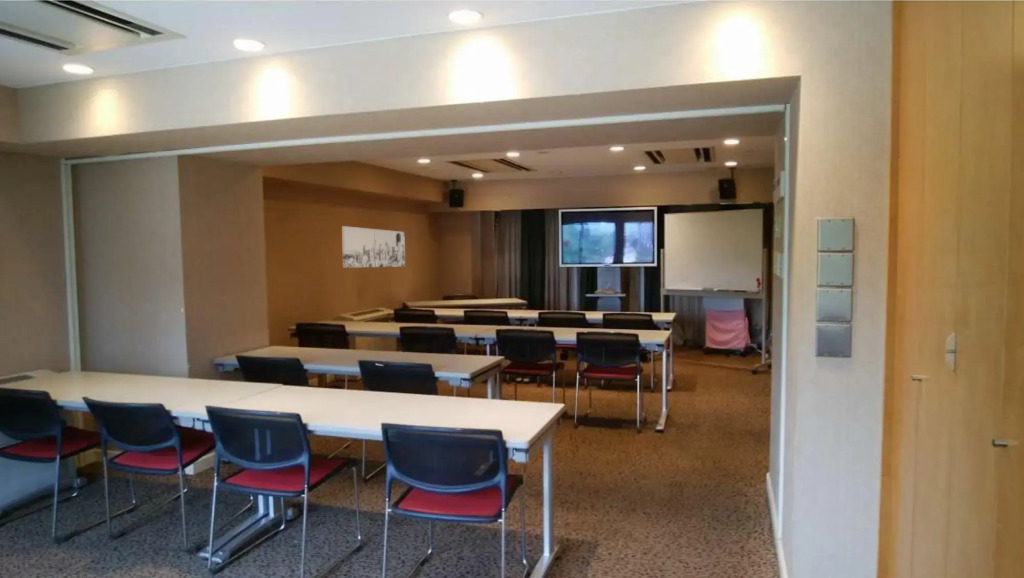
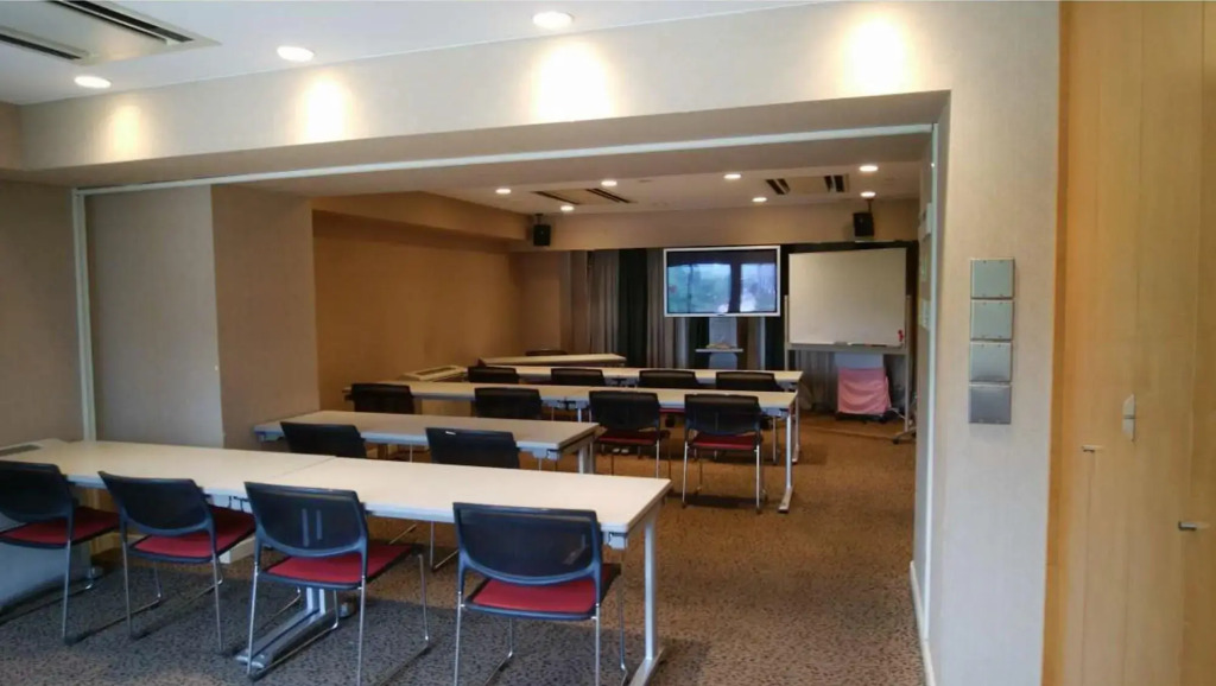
- wall art [341,225,406,269]
